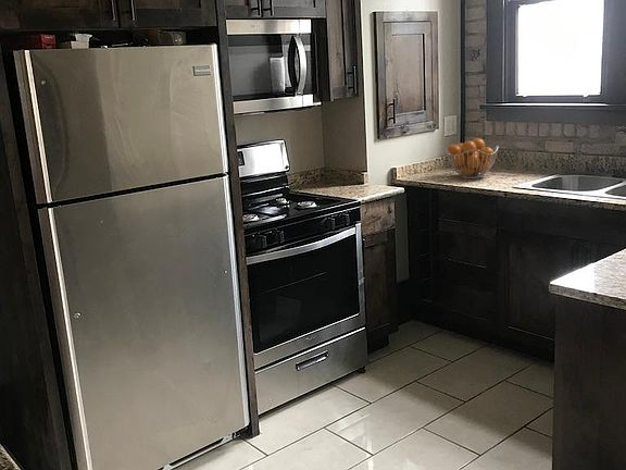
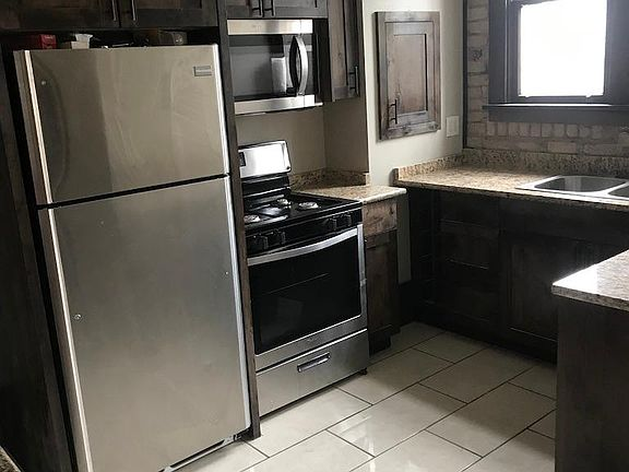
- fruit basket [445,137,500,180]
